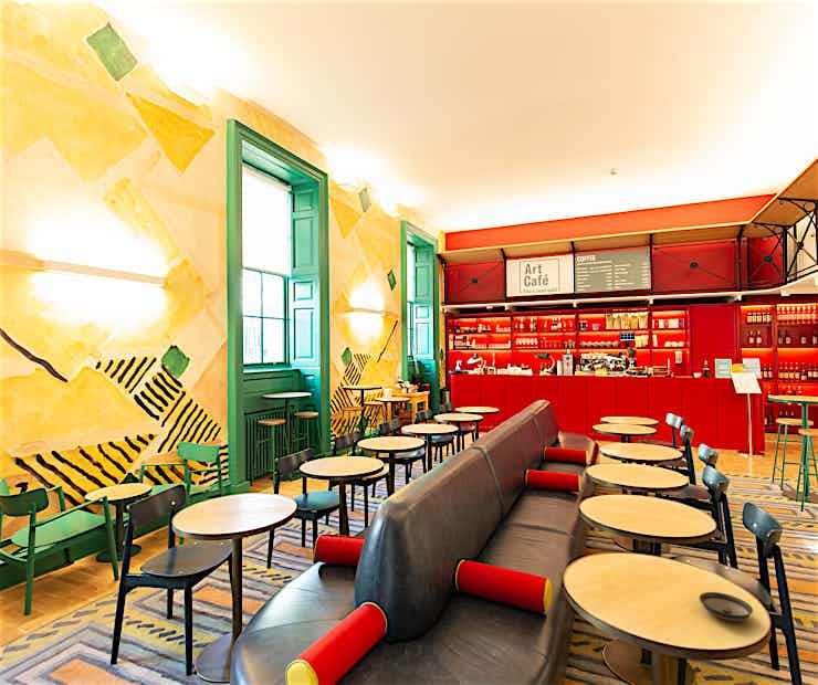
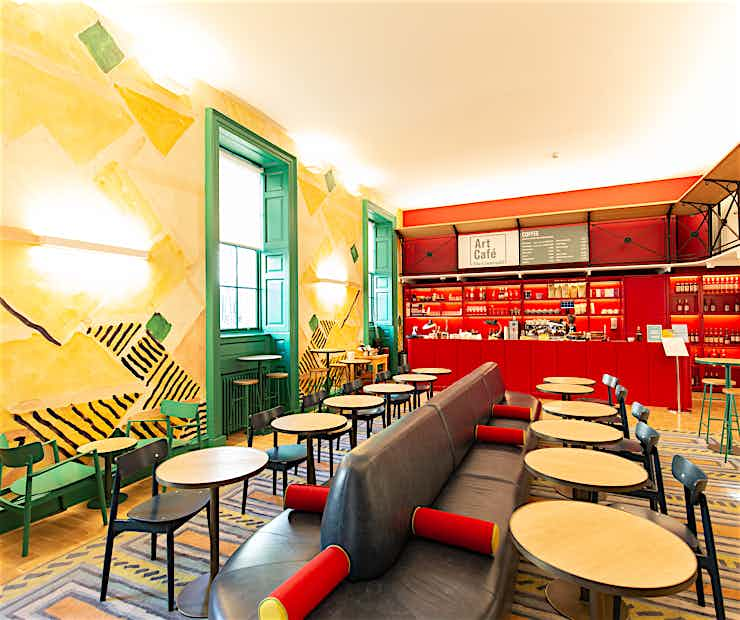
- saucer [699,591,754,622]
